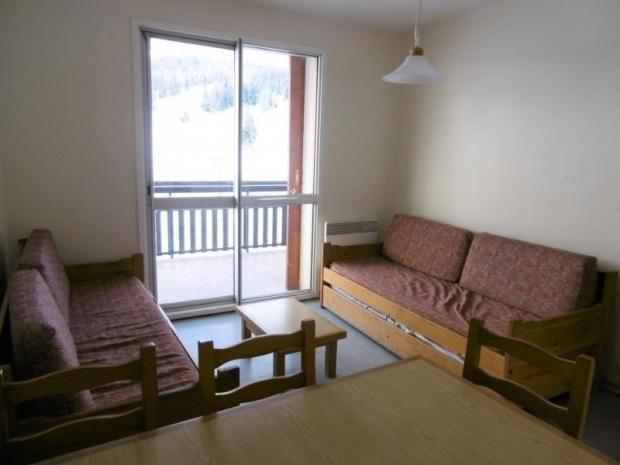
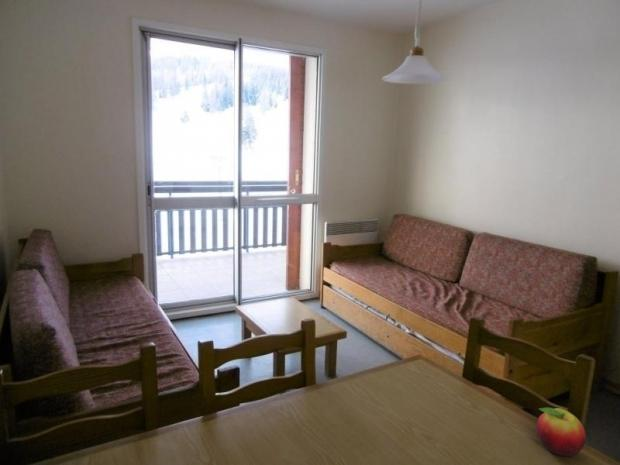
+ fruit [535,407,587,457]
